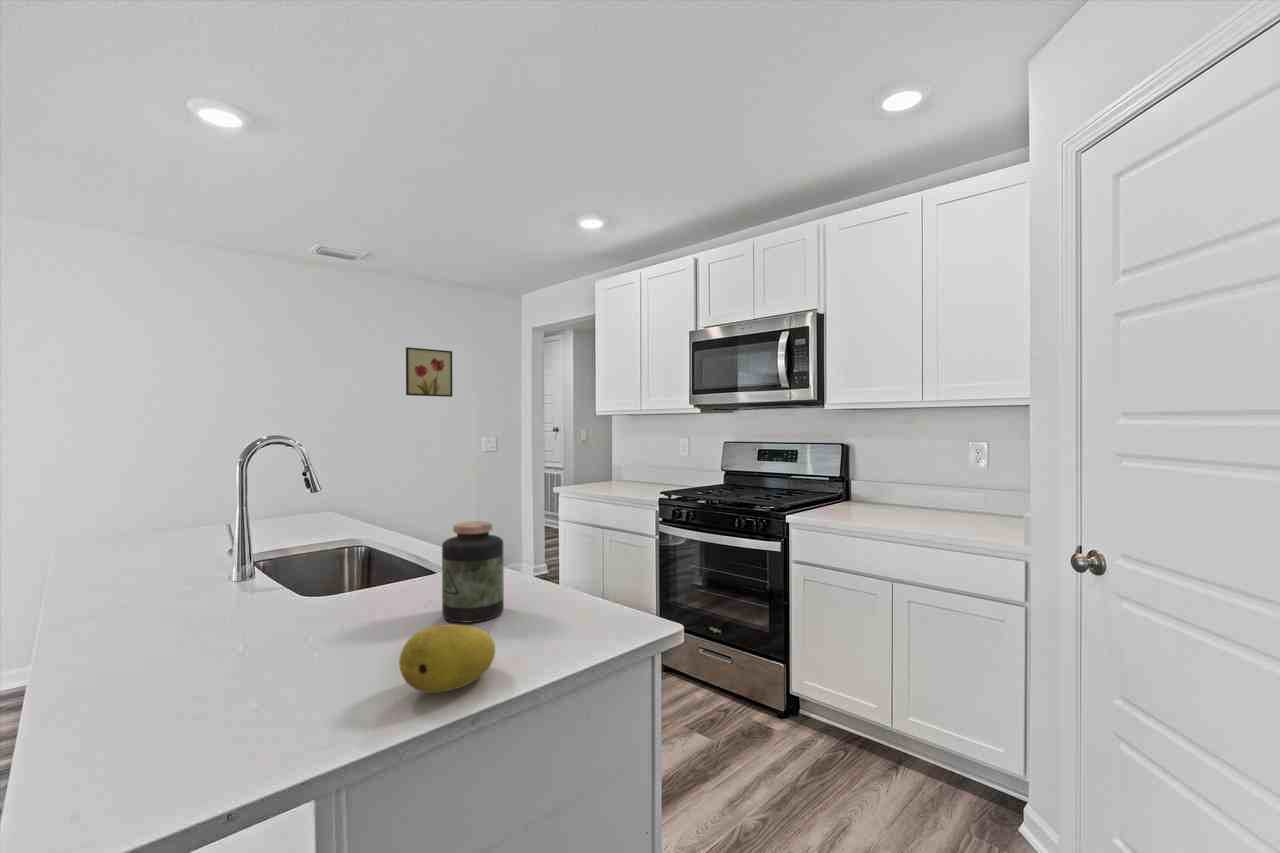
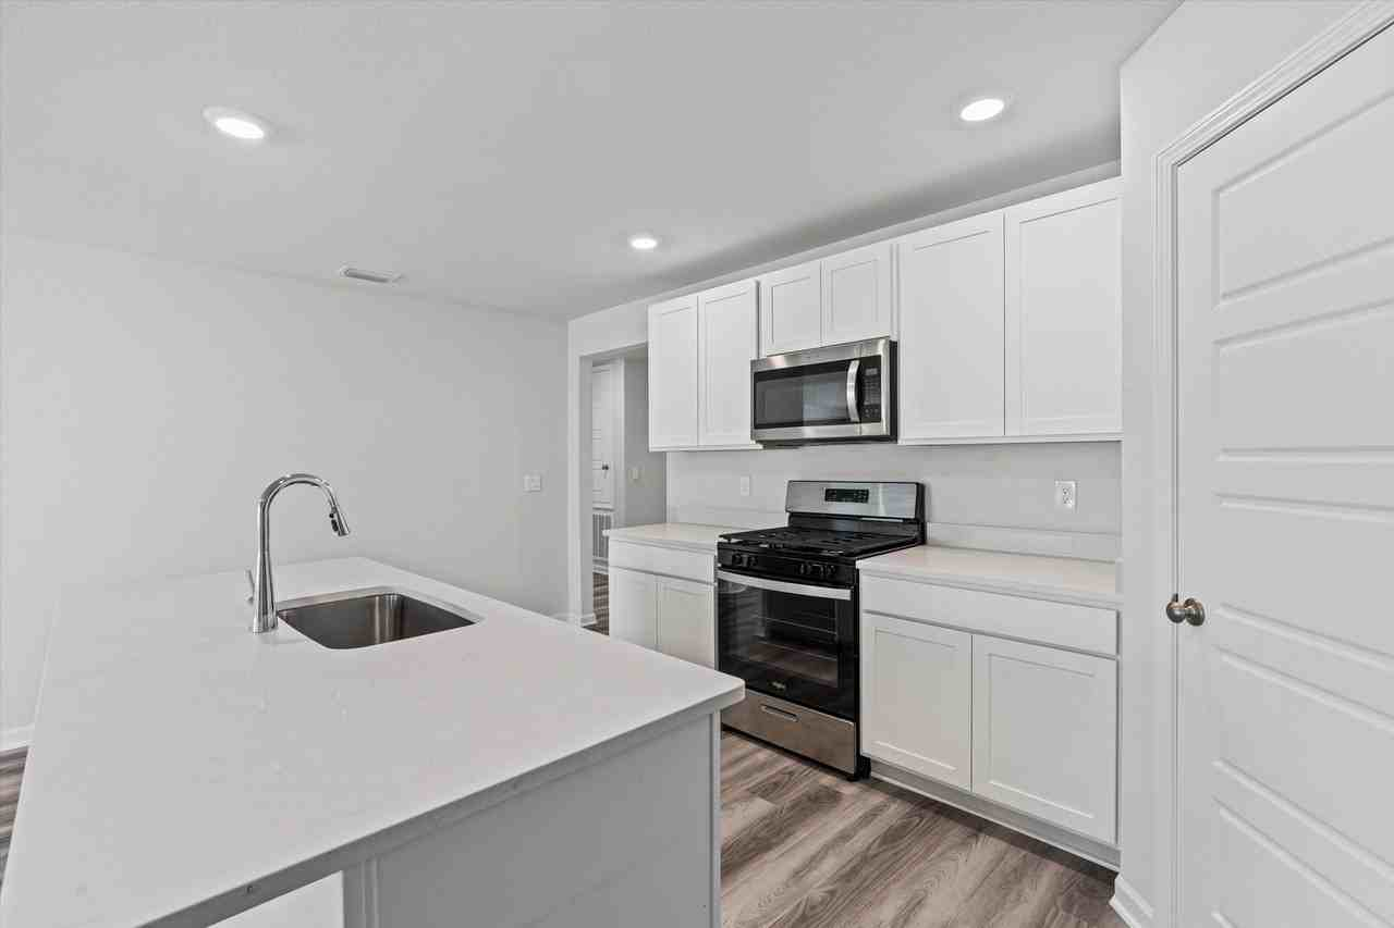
- wall art [405,346,453,398]
- jar [441,520,505,623]
- fruit [398,623,496,694]
